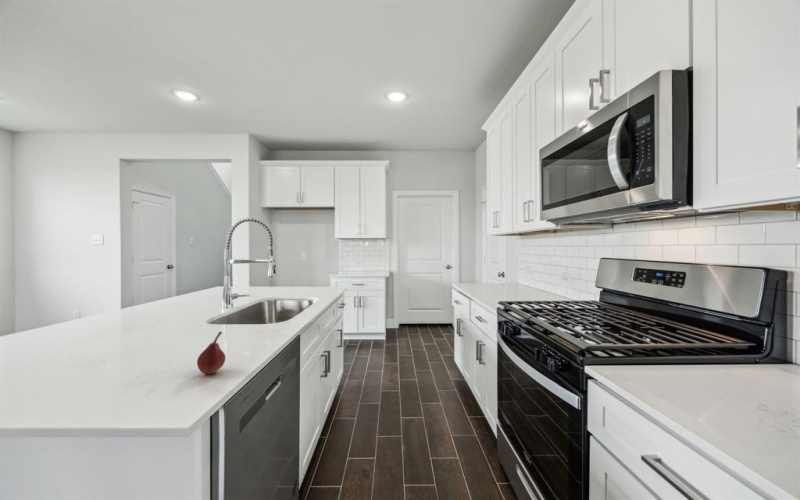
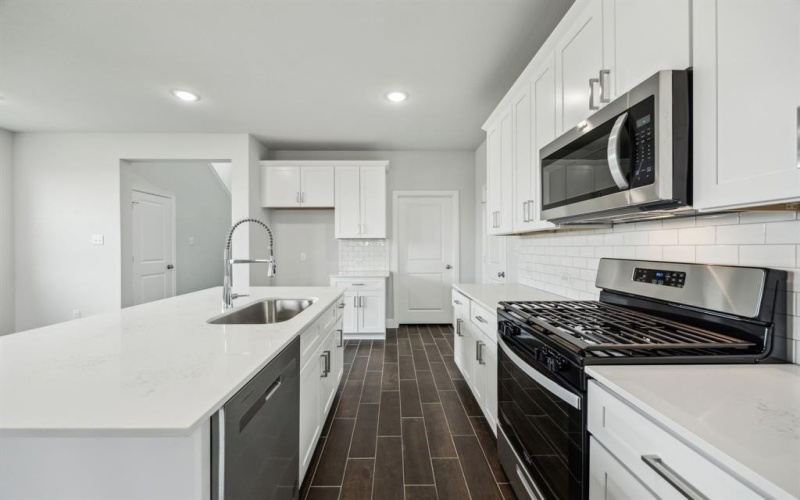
- fruit [196,331,226,375]
